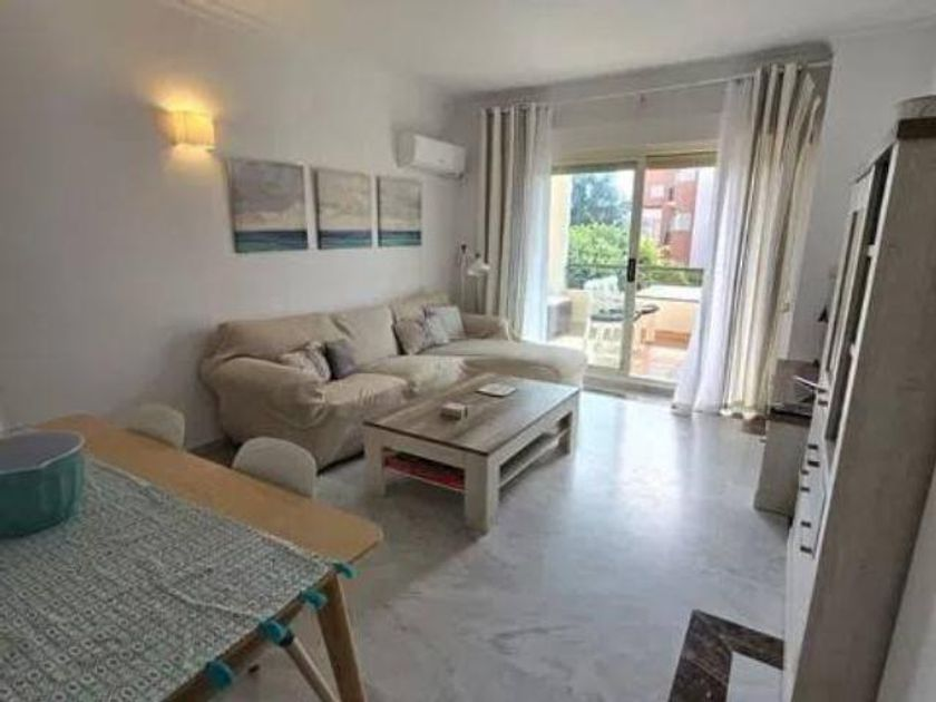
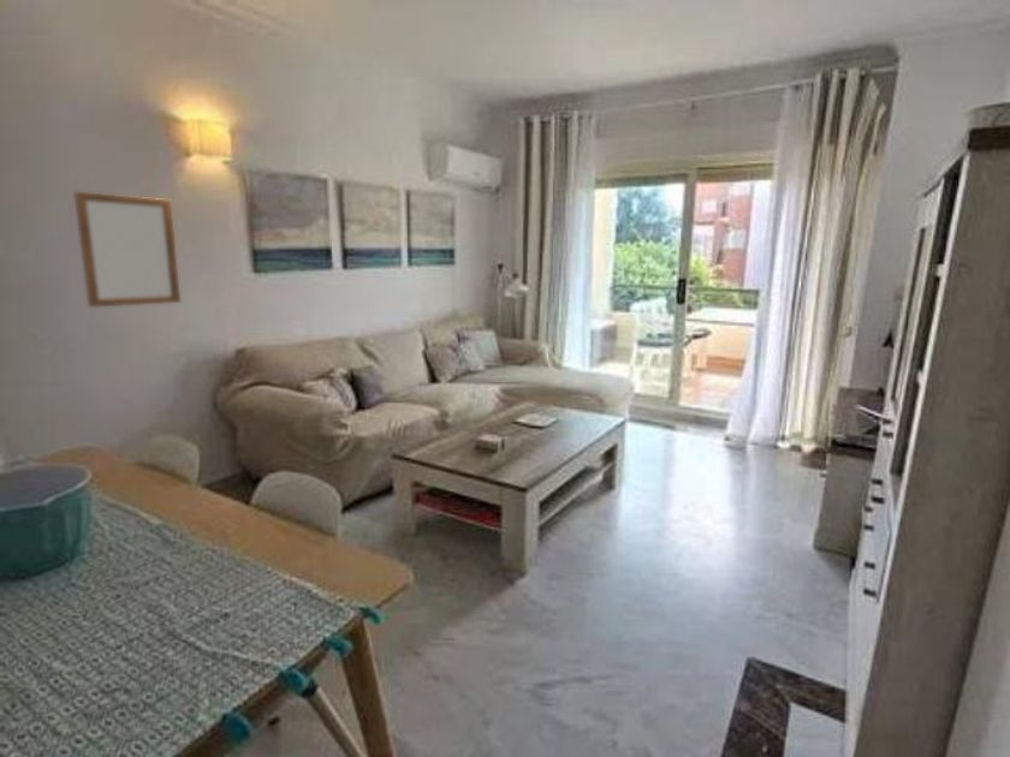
+ home mirror [72,191,182,309]
